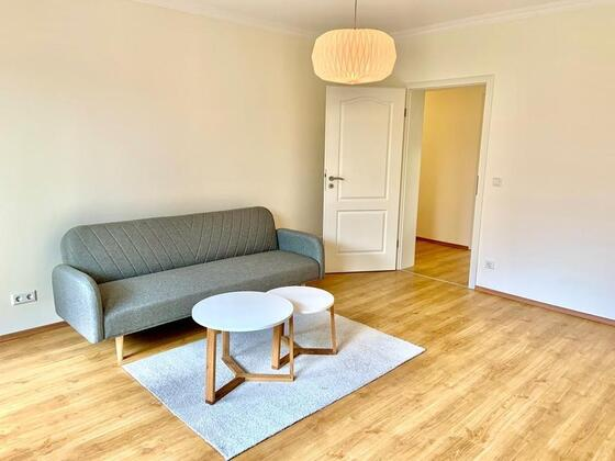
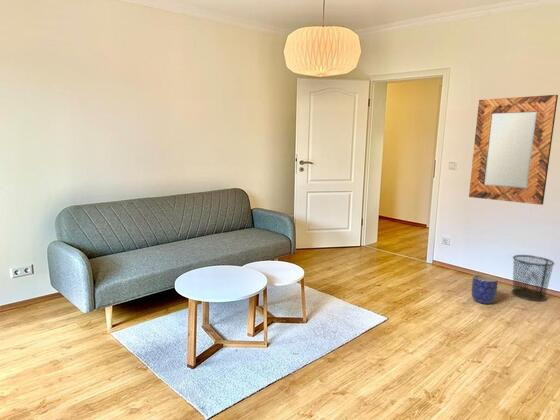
+ home mirror [468,94,559,206]
+ planter [471,273,499,305]
+ waste bin [510,254,556,302]
